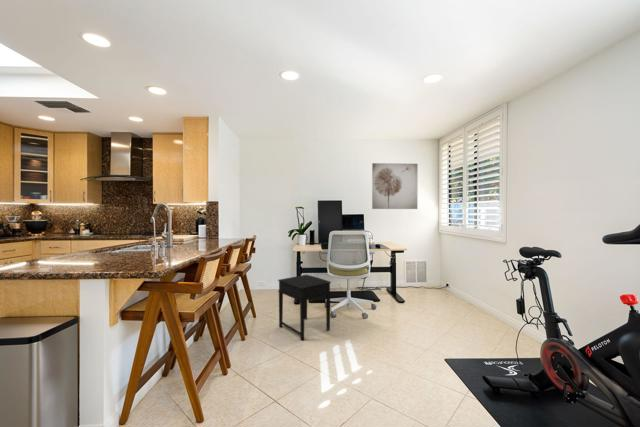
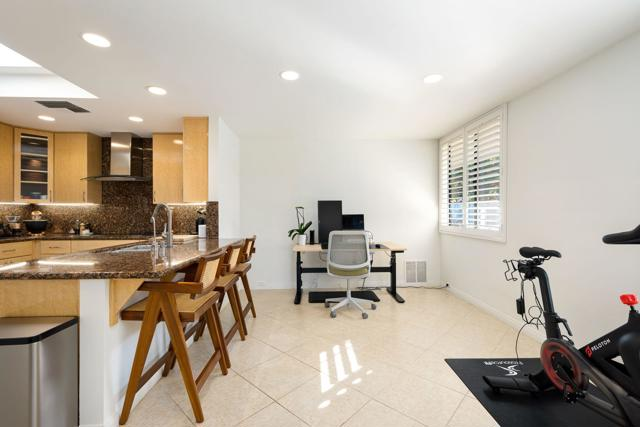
- wall art [371,162,419,210]
- side table [277,274,332,341]
